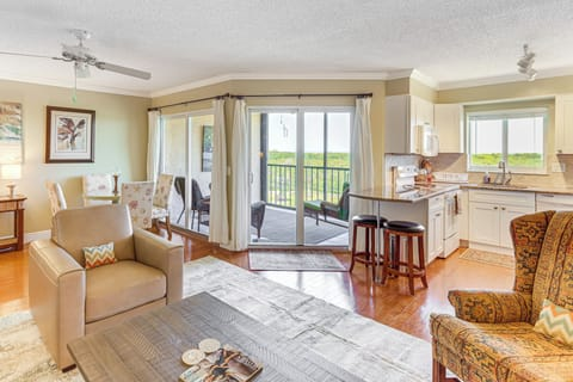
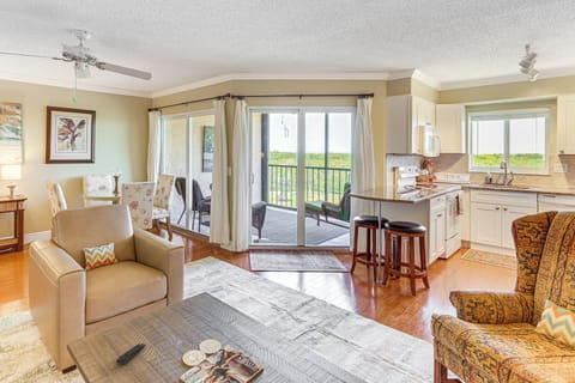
+ remote control [115,342,146,365]
